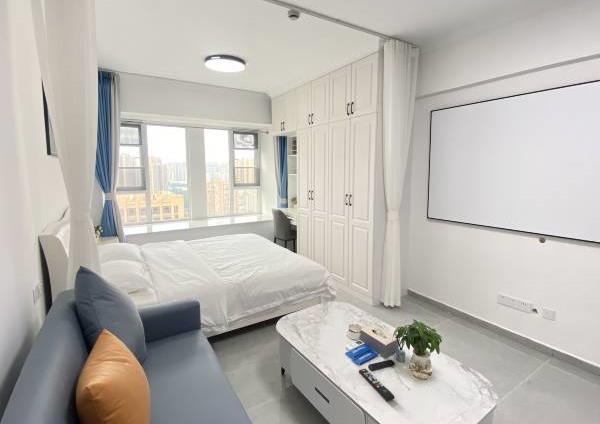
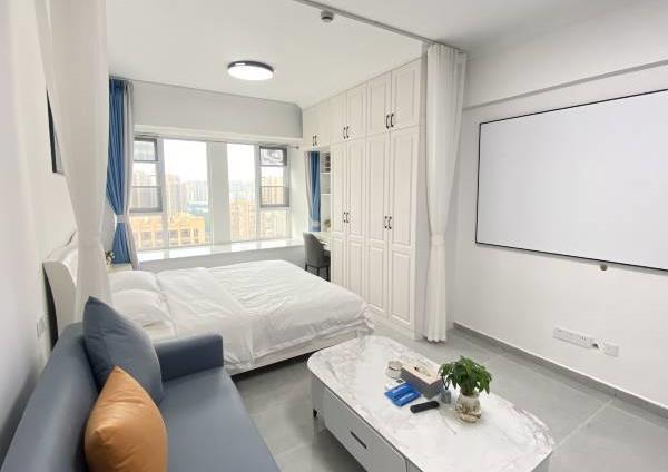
- remote control [358,368,396,402]
